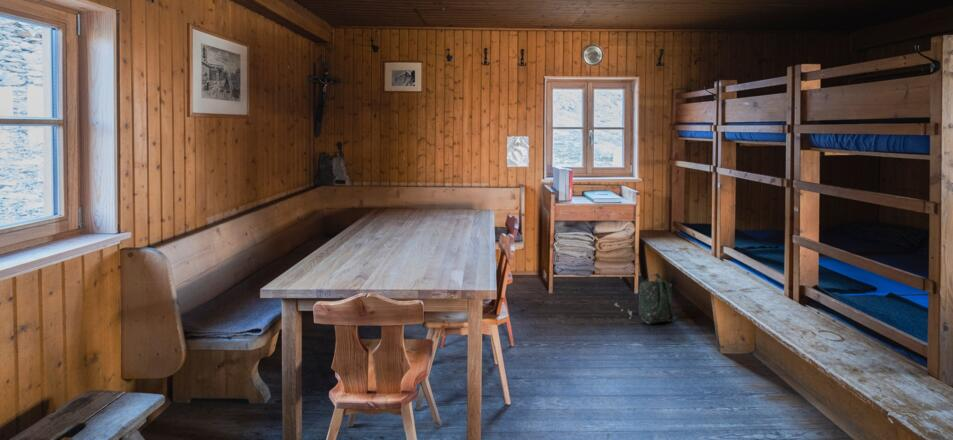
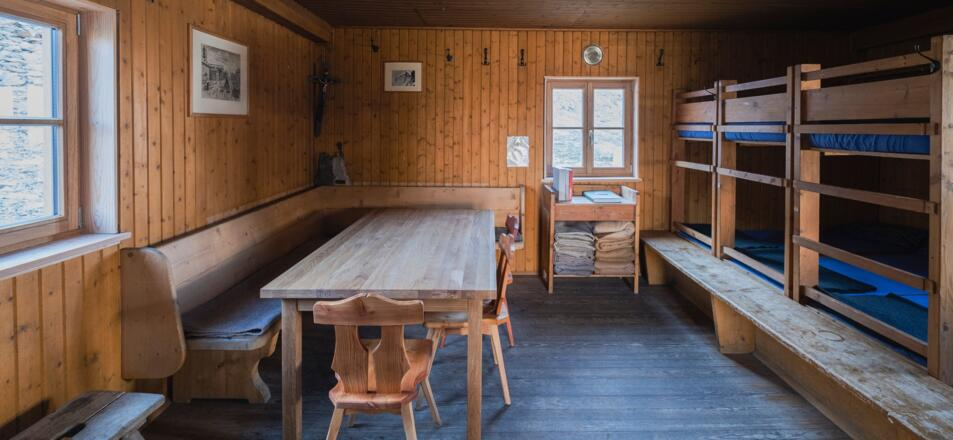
- backpack [613,272,676,325]
